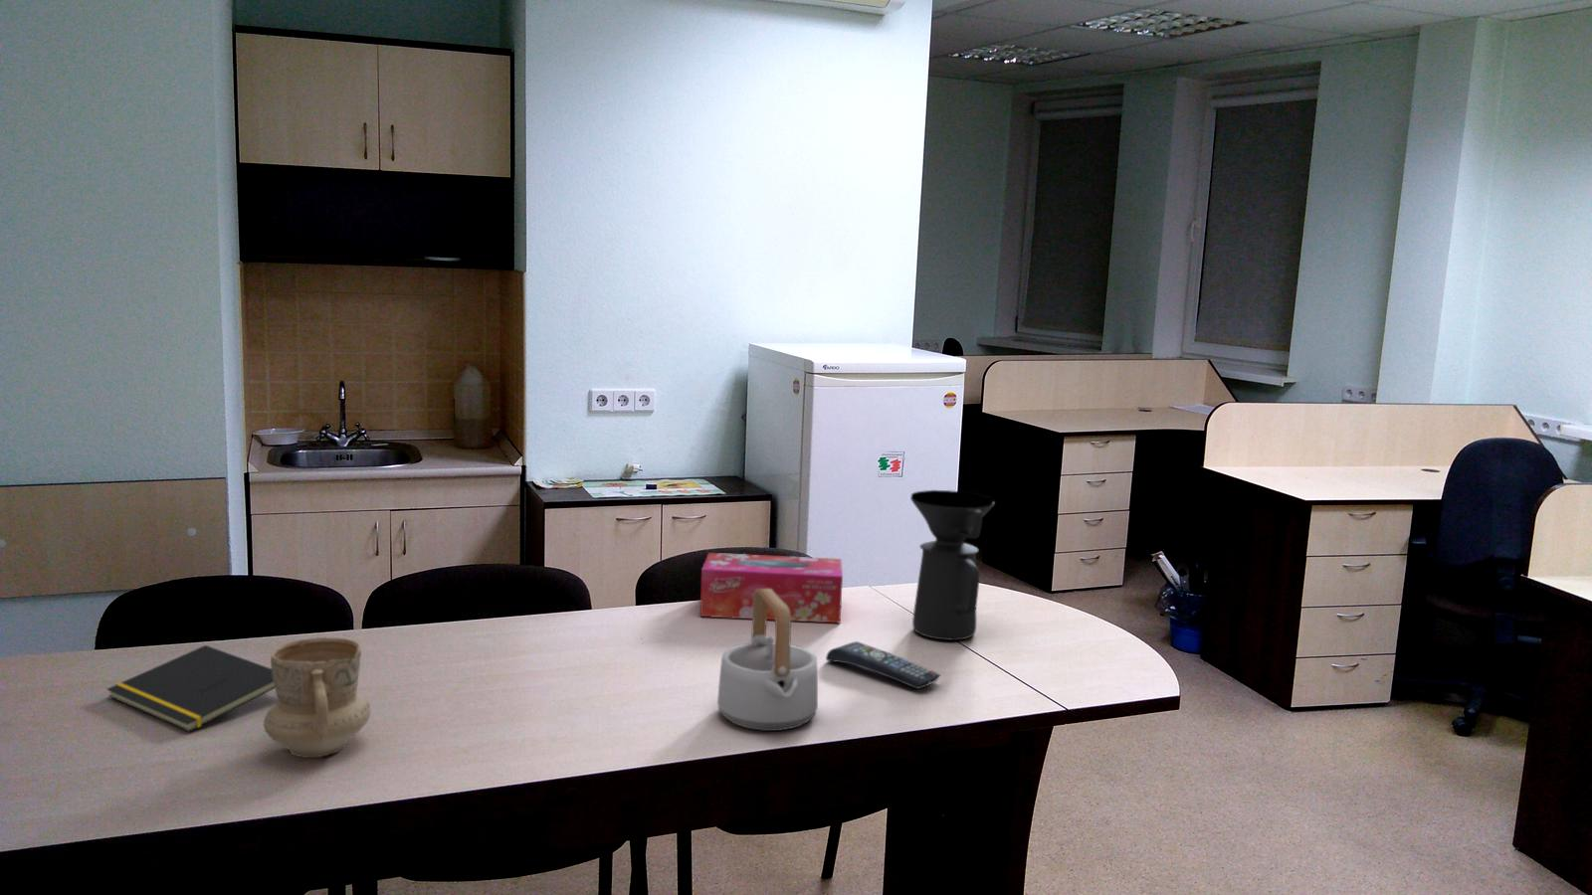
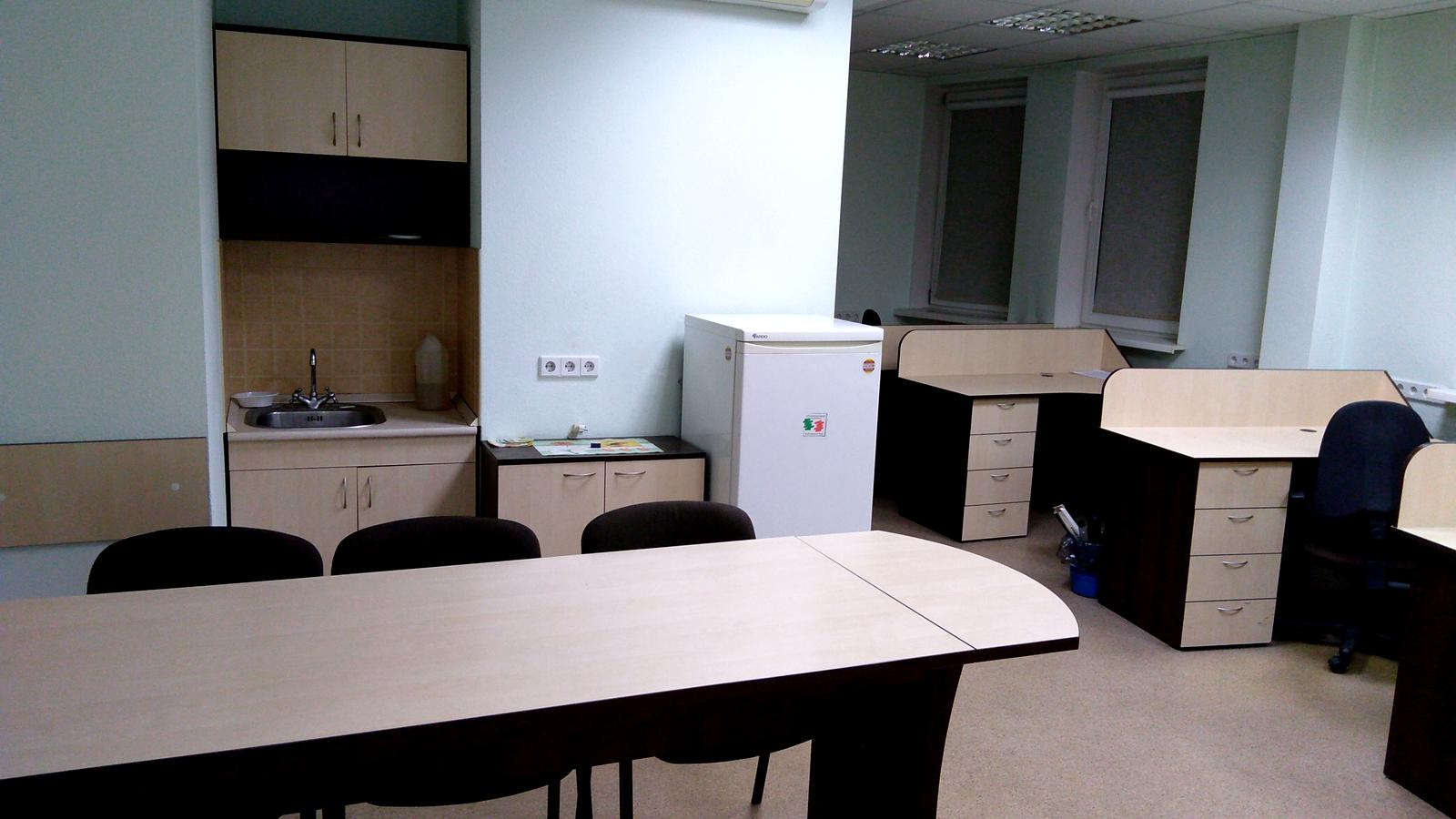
- notepad [105,645,276,733]
- remote control [824,640,941,691]
- tissue box [700,552,844,624]
- teapot [716,589,819,732]
- mug [262,636,372,758]
- coffee maker [910,490,995,641]
